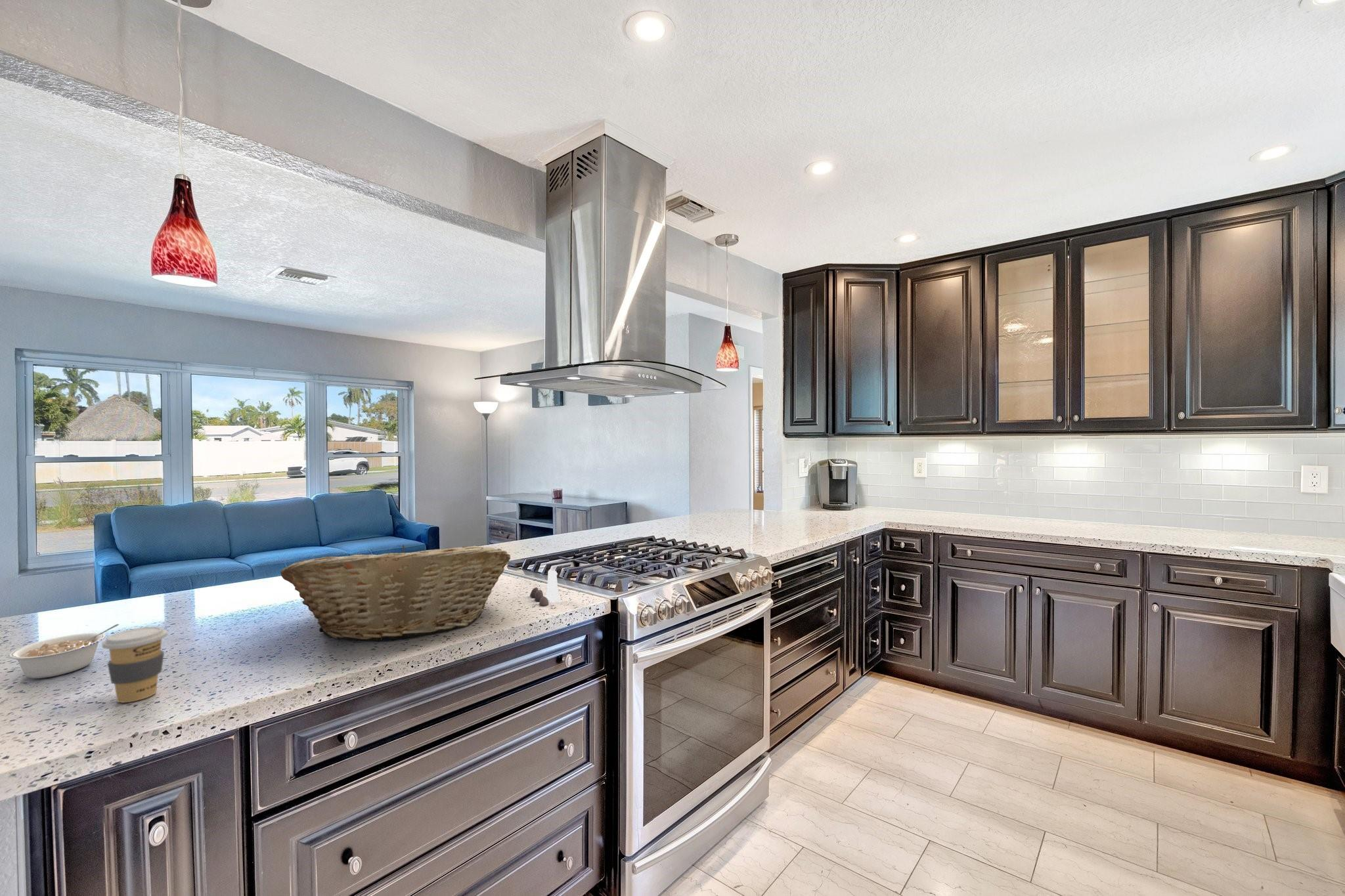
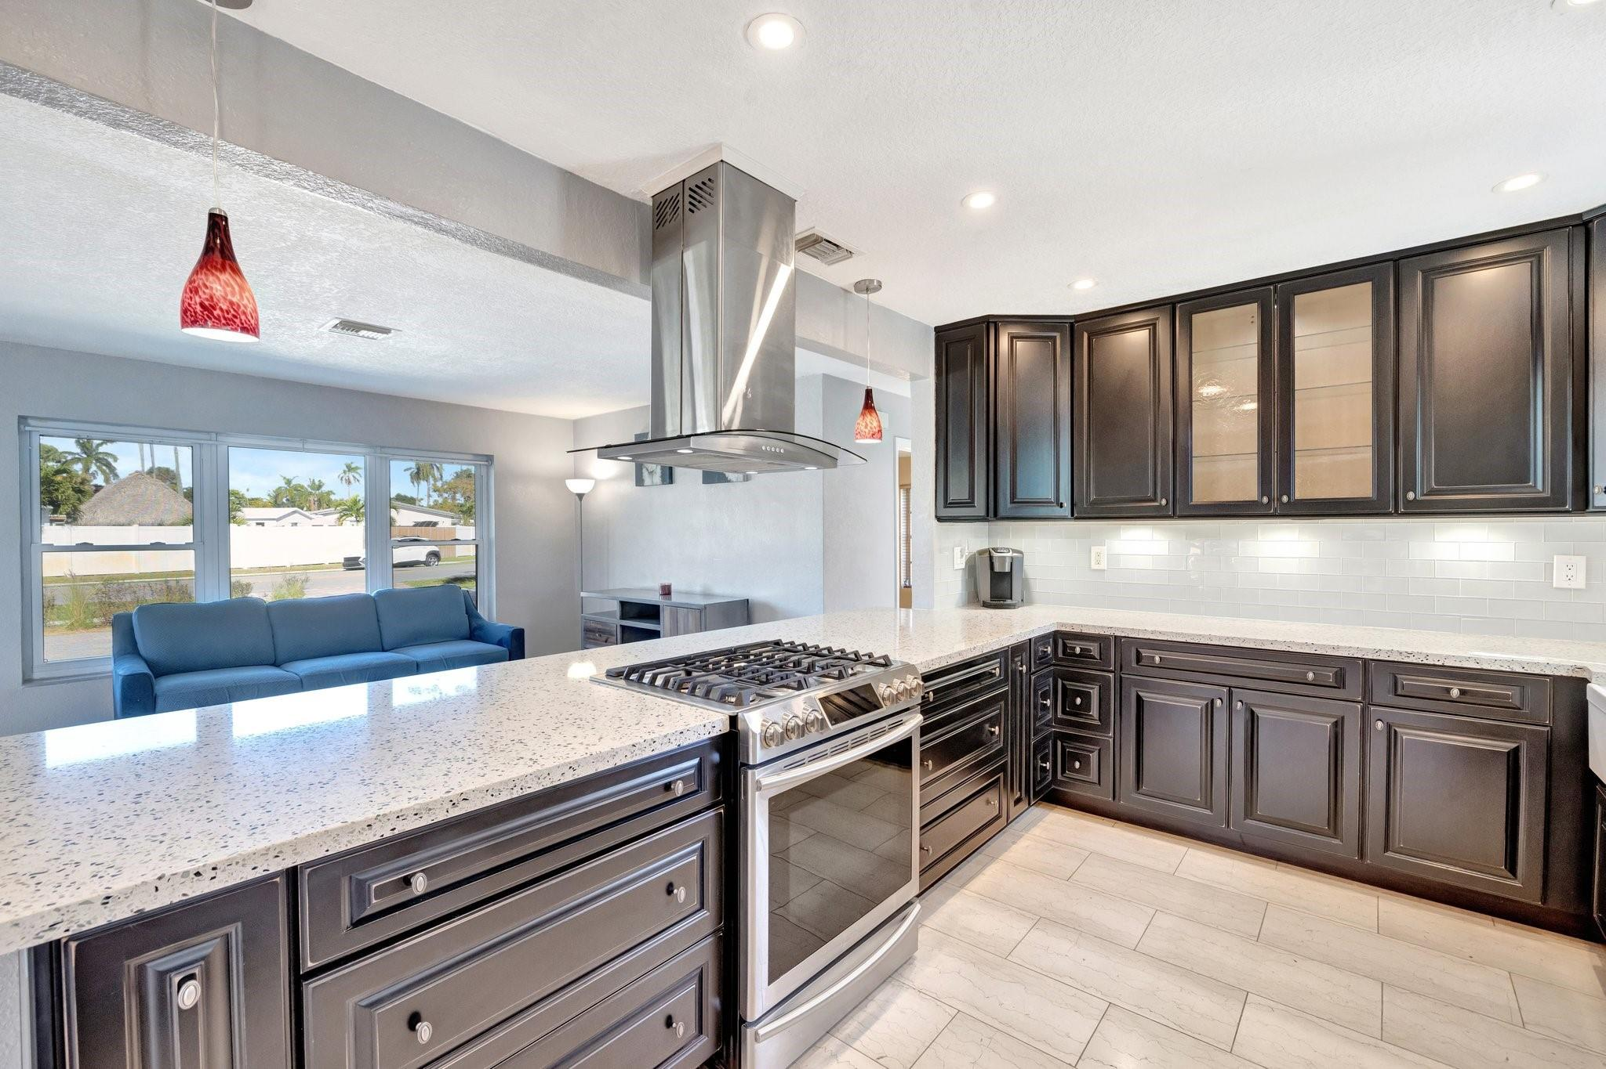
- salt and pepper shaker set [529,568,561,607]
- fruit basket [280,544,511,641]
- legume [9,624,120,679]
- coffee cup [101,626,168,703]
